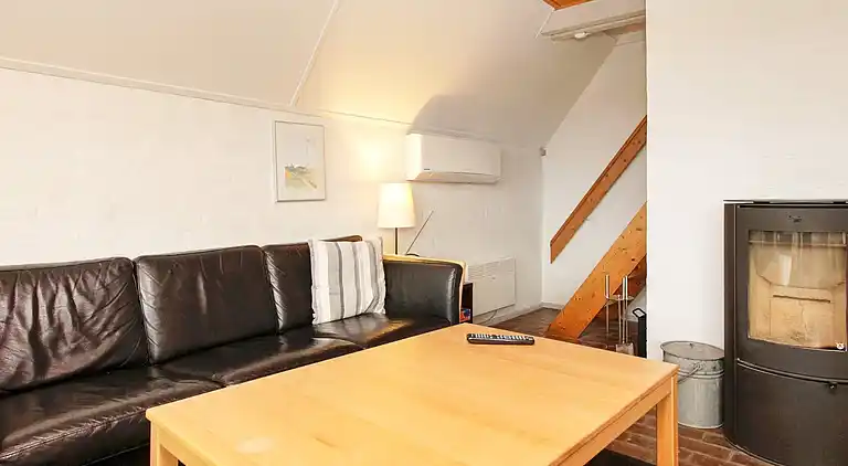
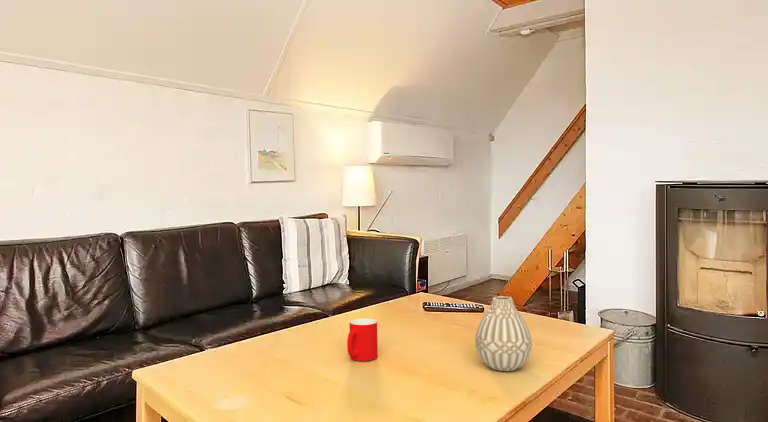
+ vase [474,295,533,372]
+ cup [346,318,379,362]
